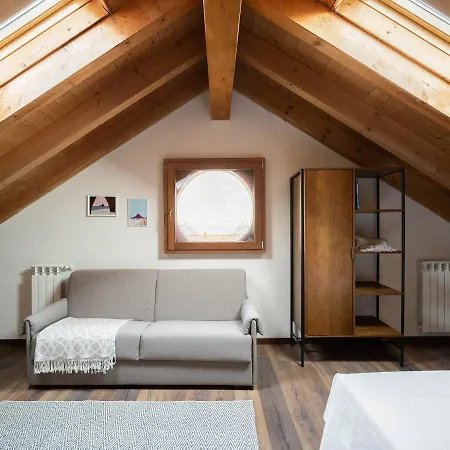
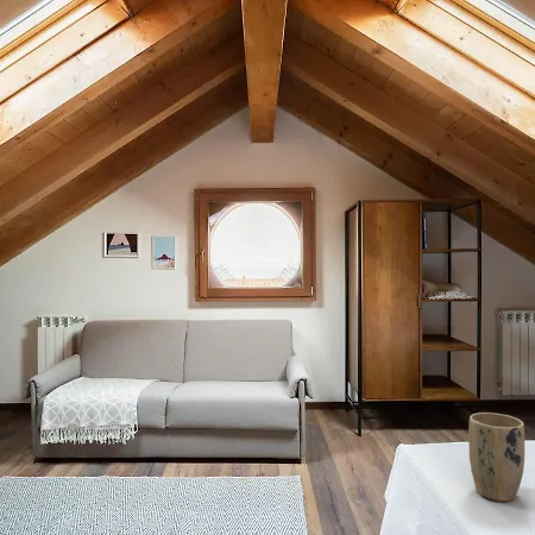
+ plant pot [467,411,525,503]
